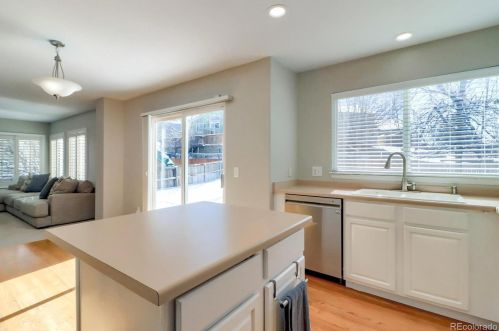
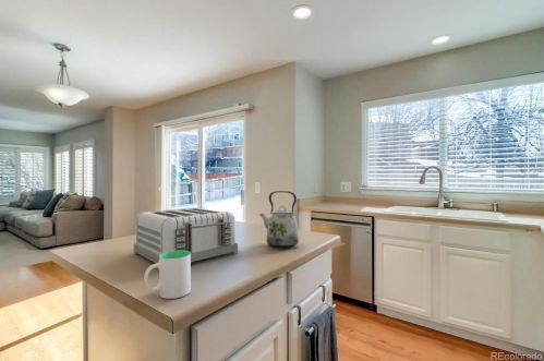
+ toaster [133,206,239,264]
+ kettle [259,190,300,249]
+ mug [143,251,192,300]
